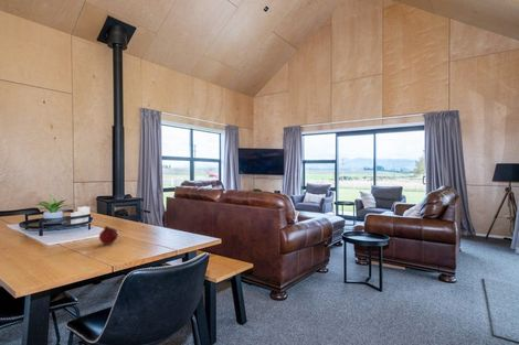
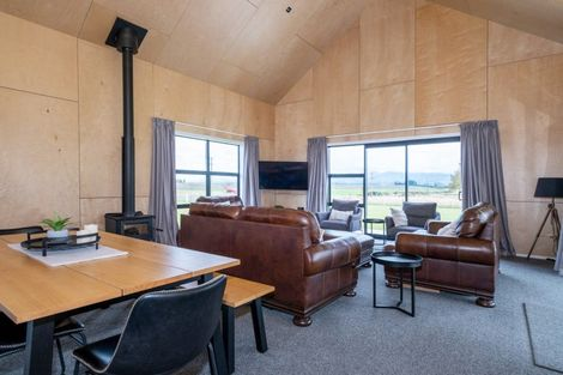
- fruit [98,225,119,245]
